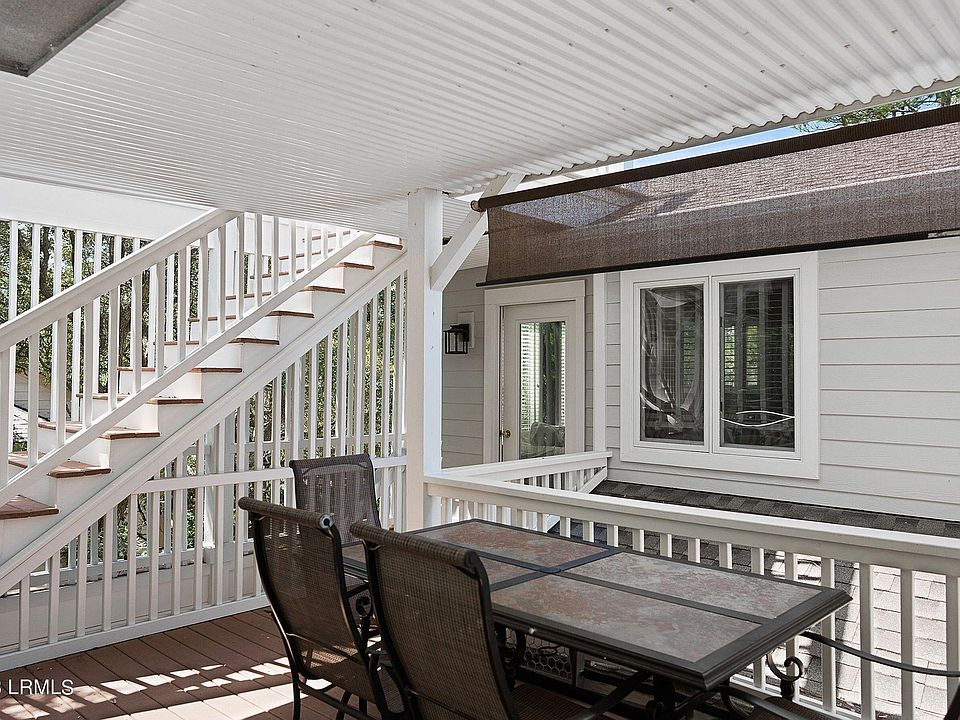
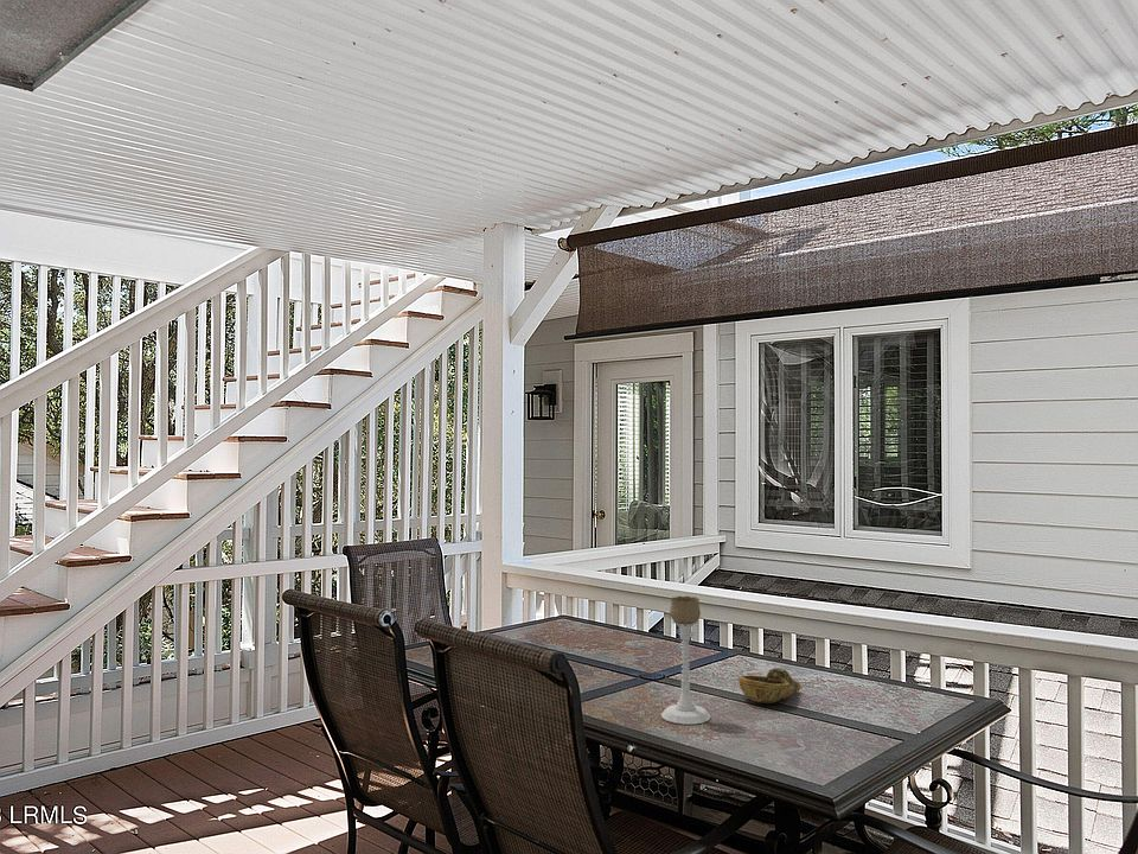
+ decorative bowl [737,668,803,705]
+ candle holder [660,595,711,726]
